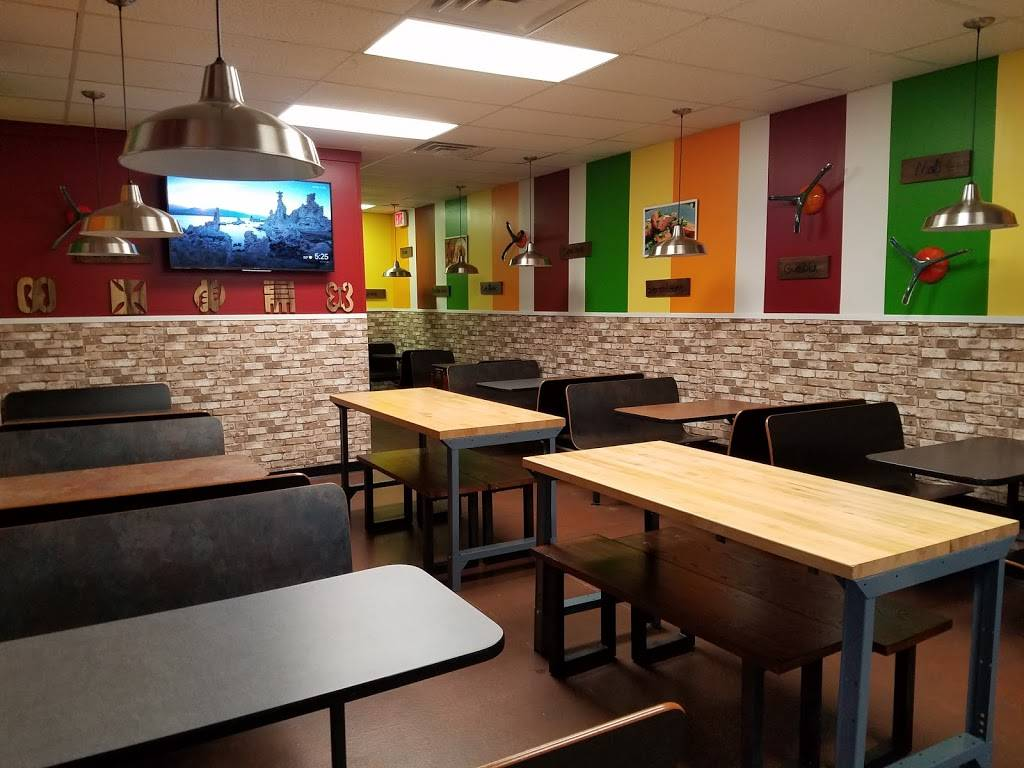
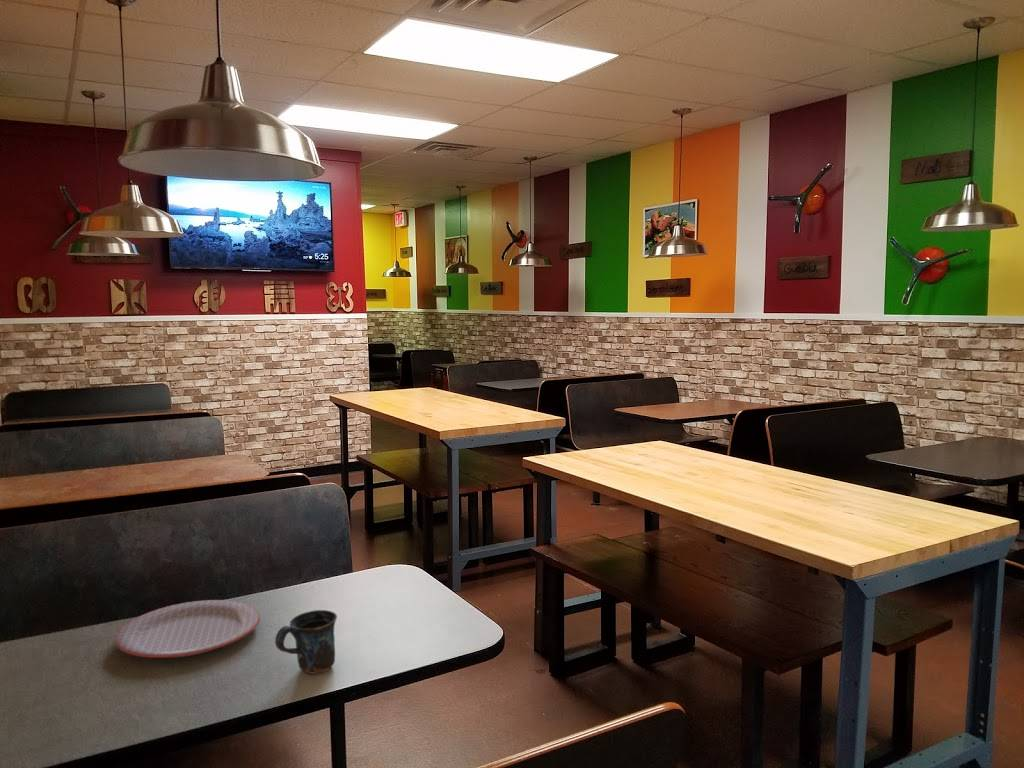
+ plate [114,599,261,659]
+ mug [274,609,338,675]
